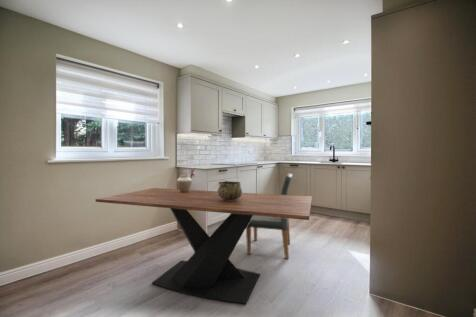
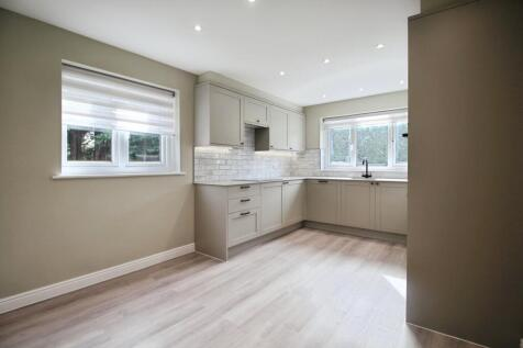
- vase [176,167,196,192]
- dining table [95,187,313,305]
- decorative bowl [217,180,243,201]
- dining chair [245,172,294,259]
